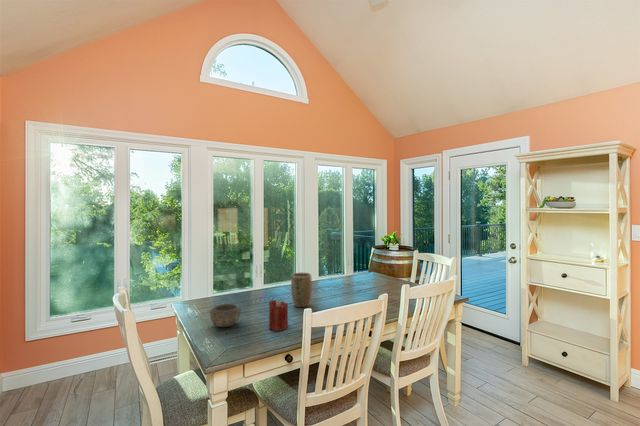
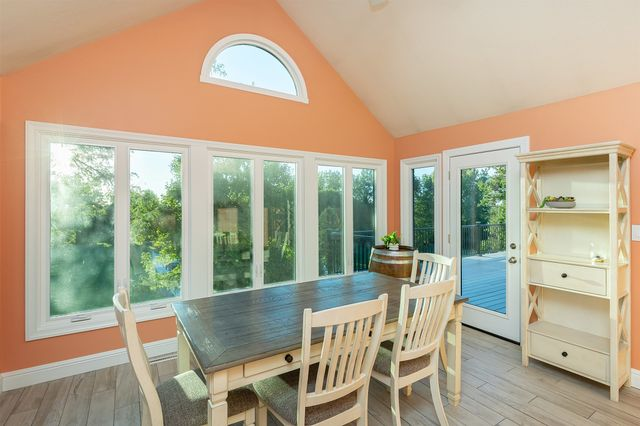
- bowl [209,303,242,328]
- candle [268,298,289,332]
- plant pot [290,272,313,308]
